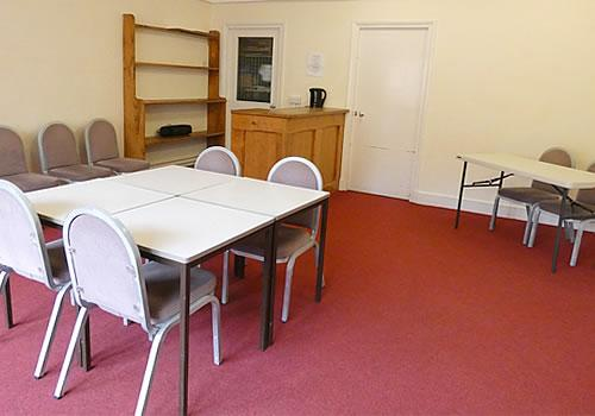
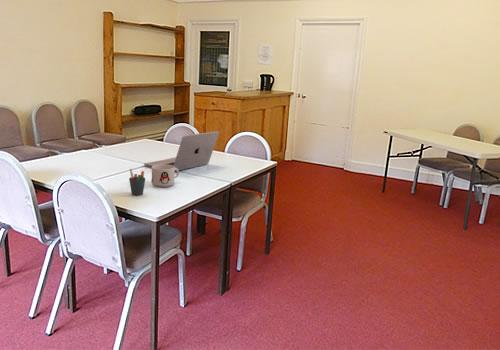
+ pen holder [128,168,146,197]
+ mug [151,164,180,188]
+ laptop [143,130,220,172]
